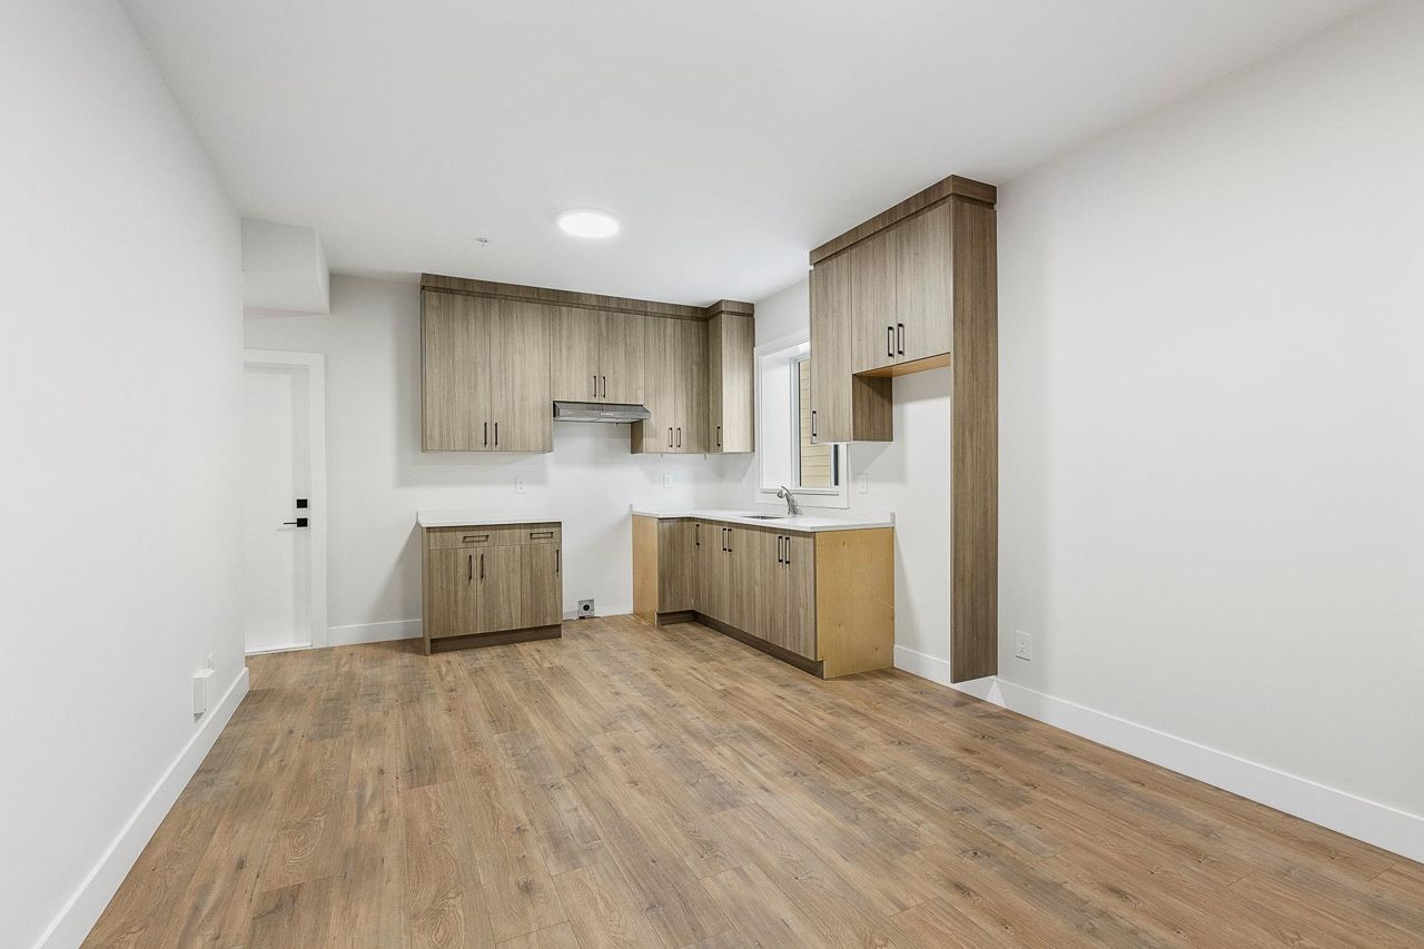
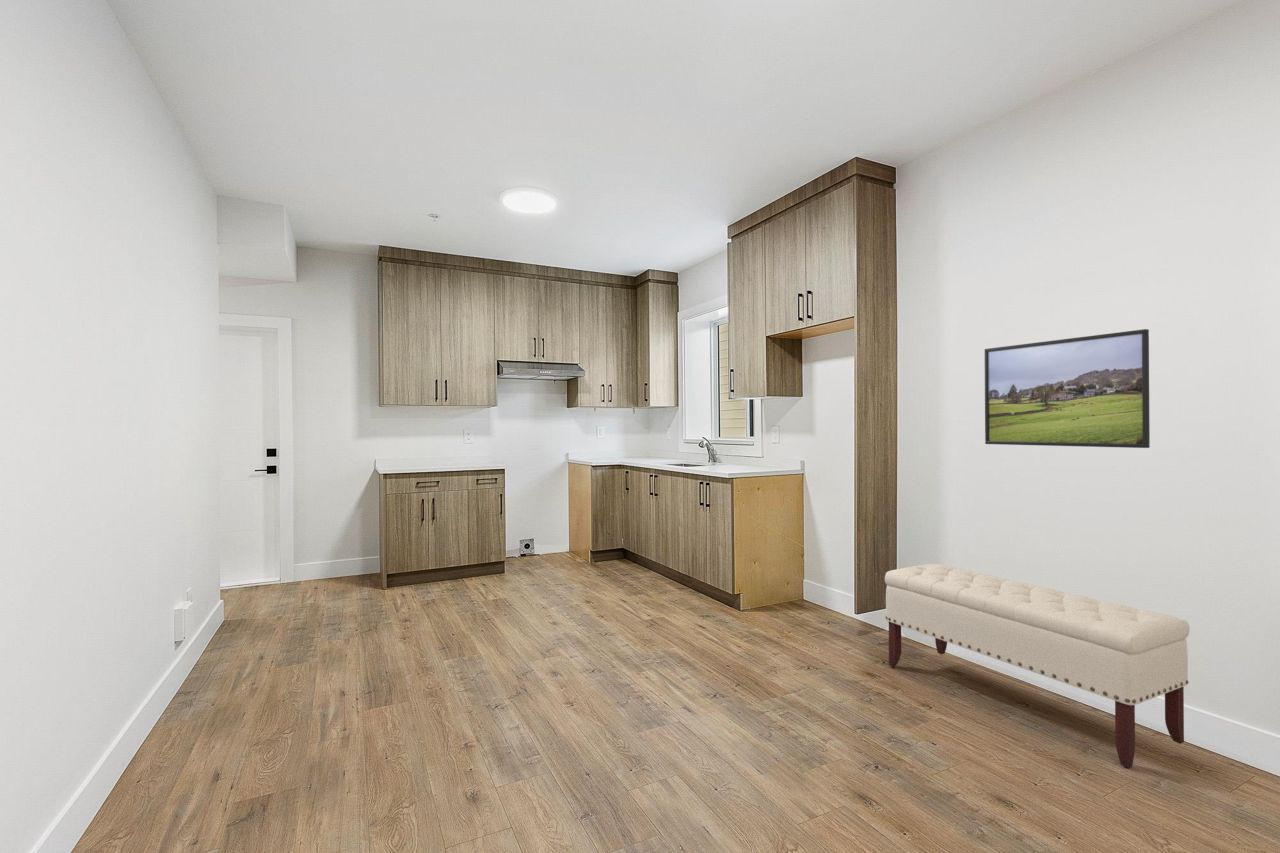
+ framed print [984,328,1151,449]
+ bench [884,563,1191,769]
